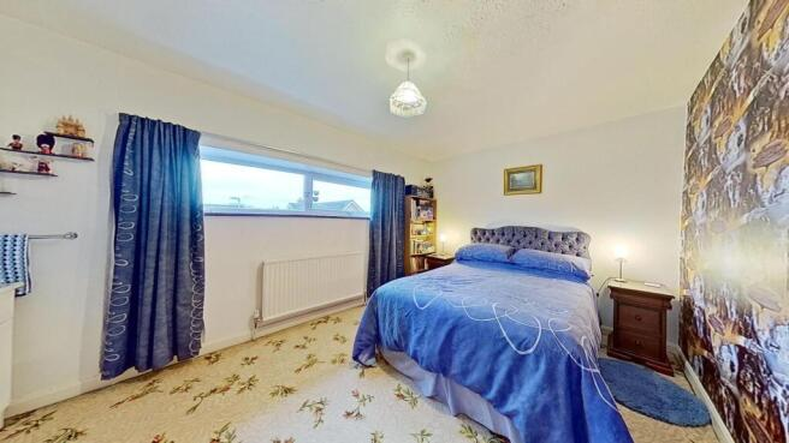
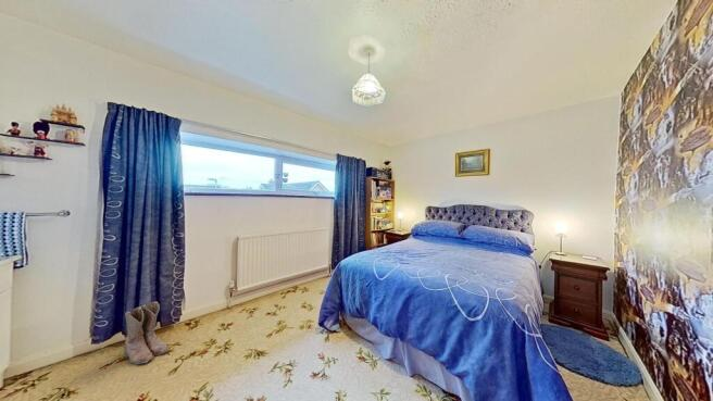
+ boots [123,301,170,365]
